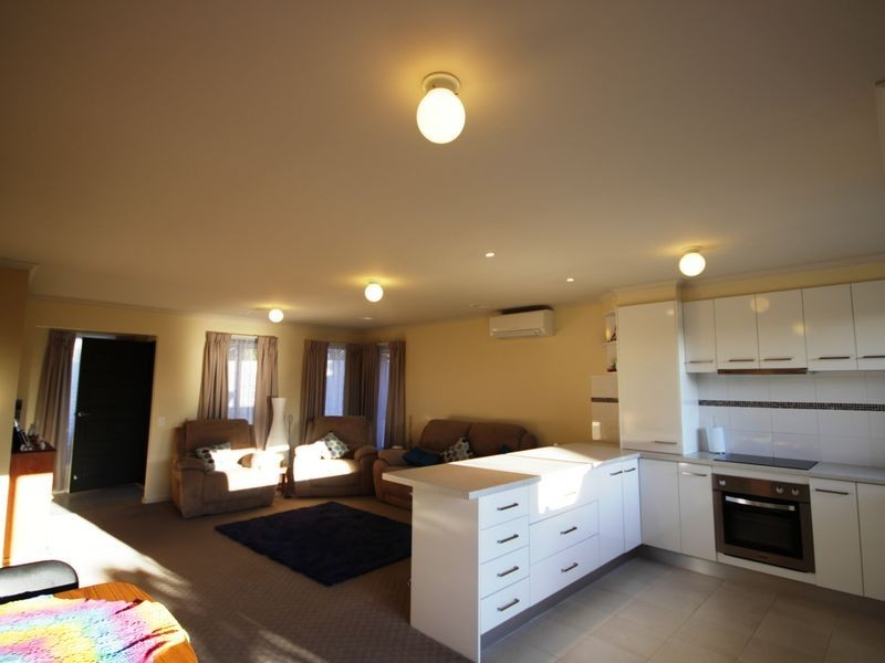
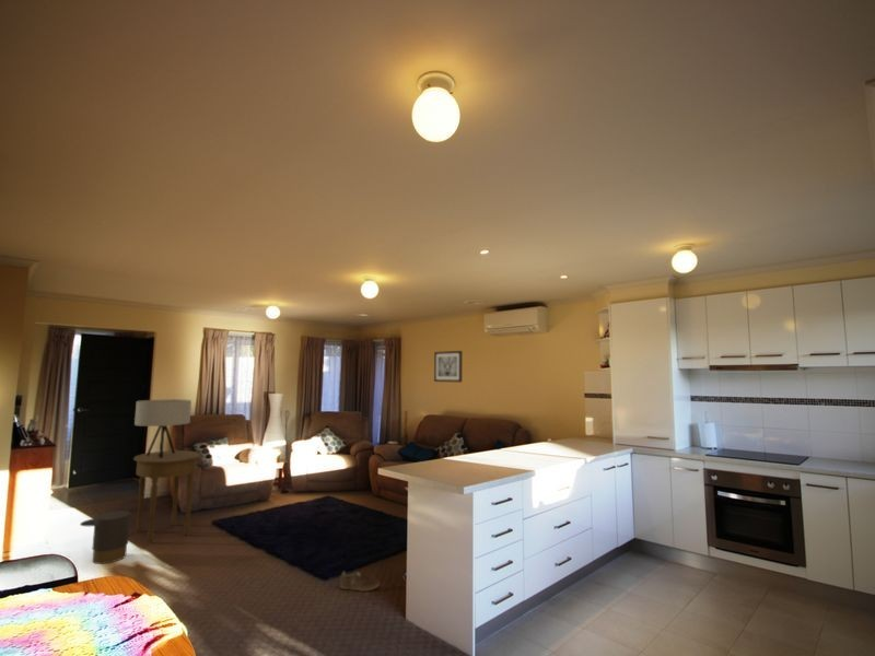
+ sneaker [339,571,381,593]
+ table lamp [133,398,192,458]
+ side table [132,449,201,544]
+ wall art [433,350,463,384]
+ trash can [79,509,131,565]
